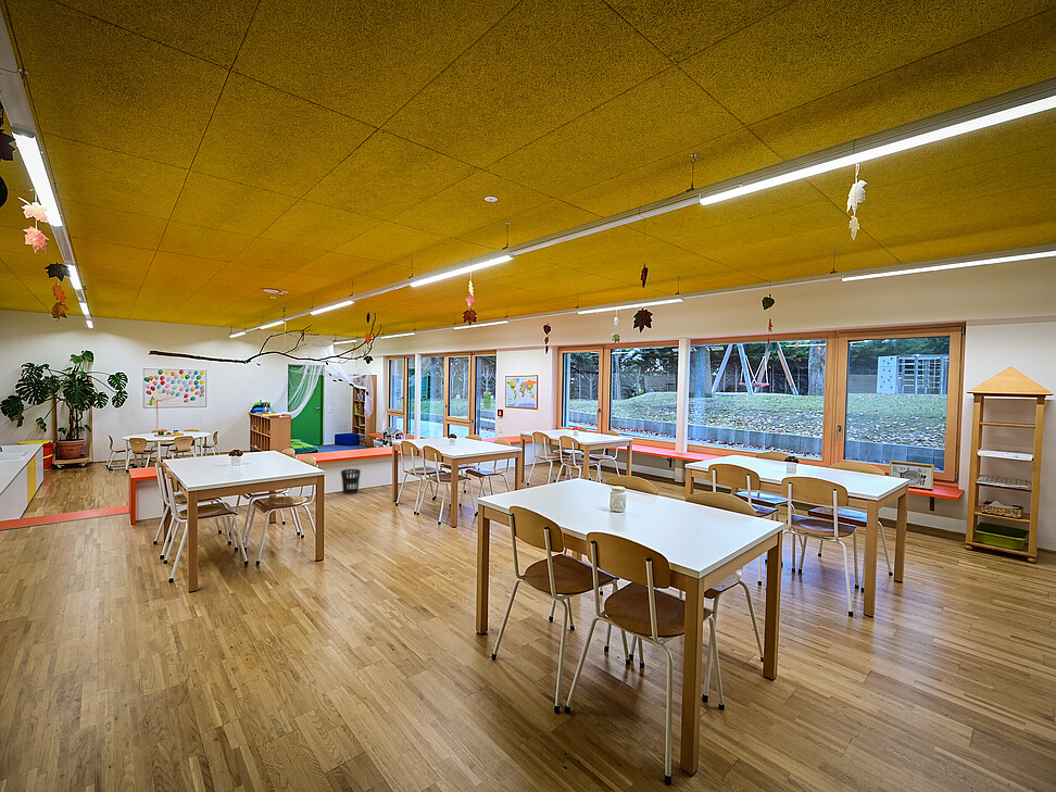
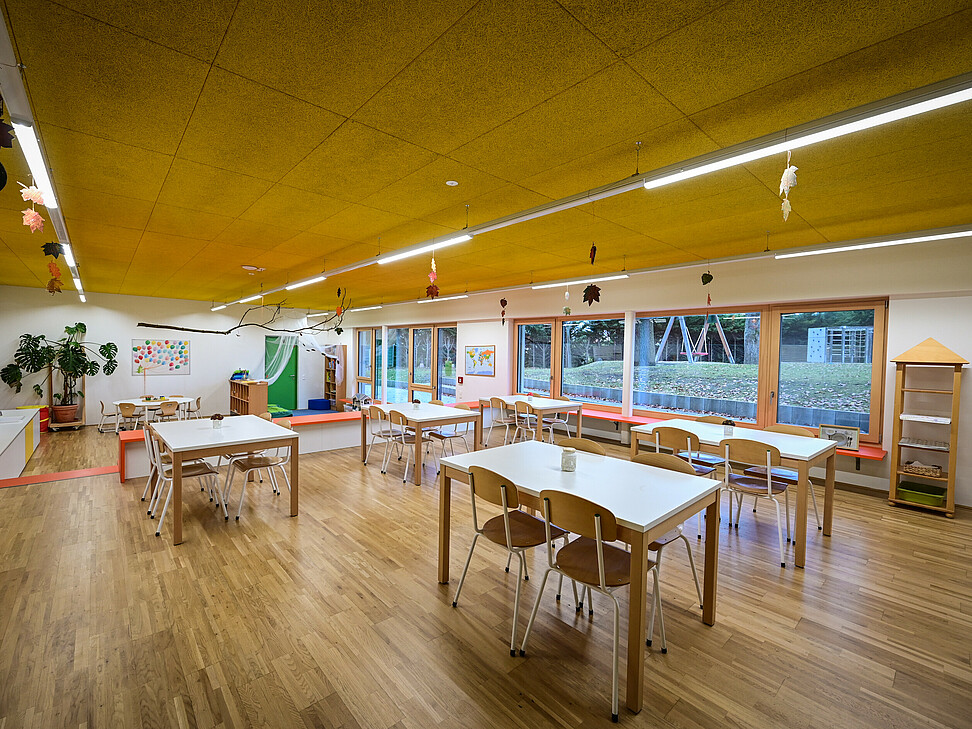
- wastebasket [340,468,362,495]
